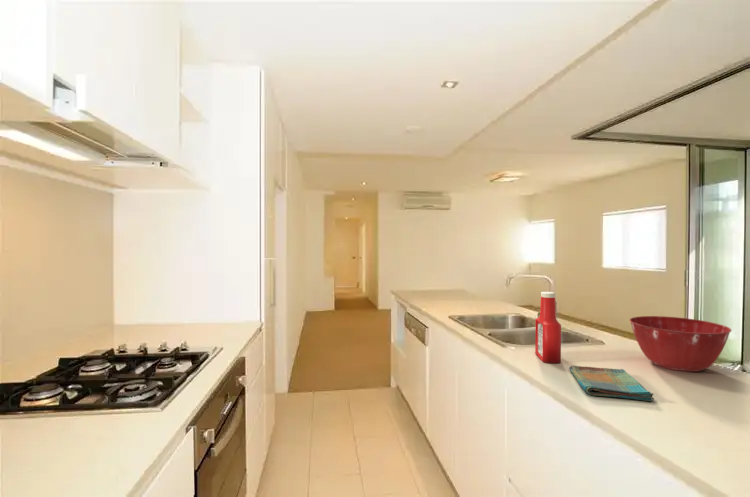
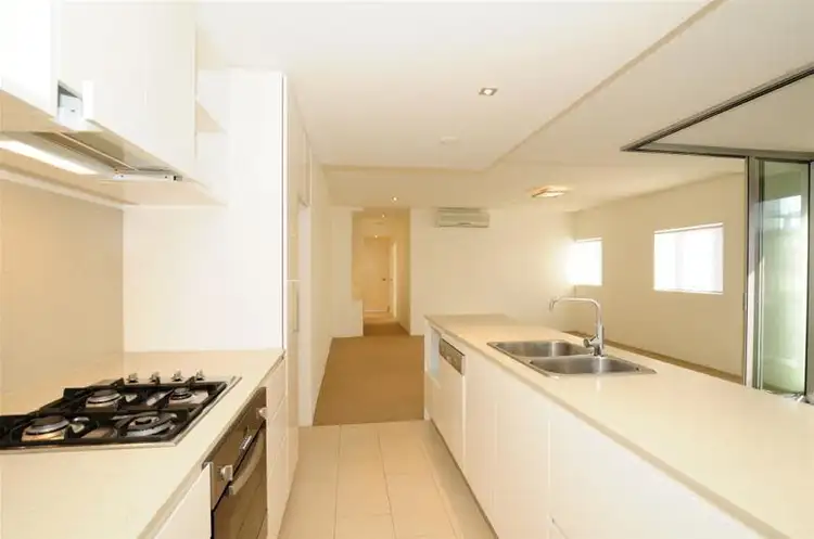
- dish towel [568,364,655,402]
- mixing bowl [628,315,732,373]
- soap bottle [534,291,562,364]
